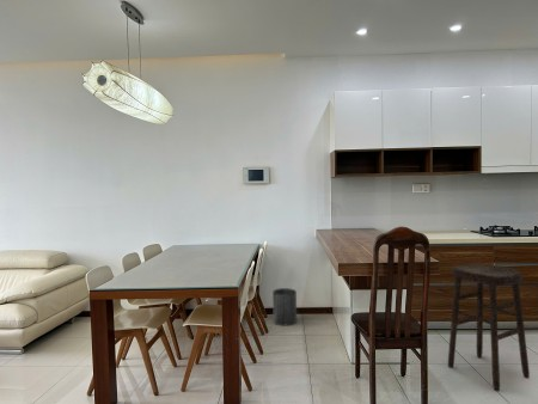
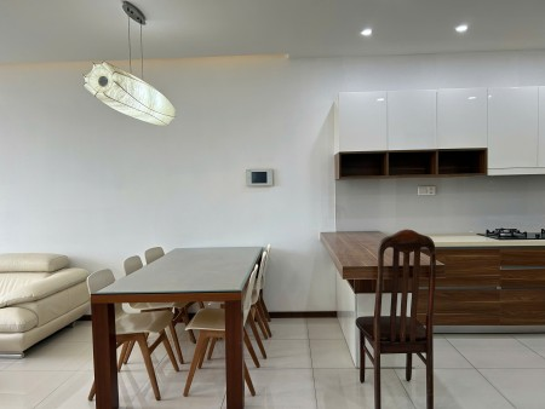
- stool [447,263,531,392]
- trash can [271,287,298,326]
